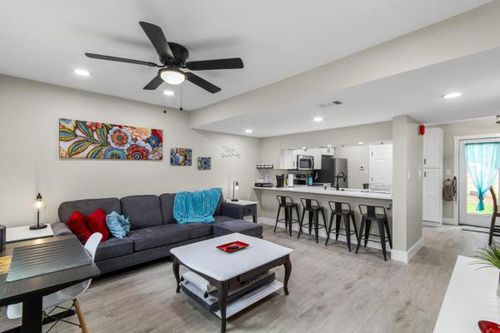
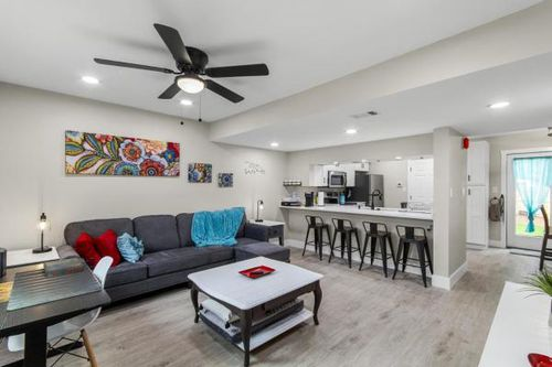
+ board game [42,257,85,278]
